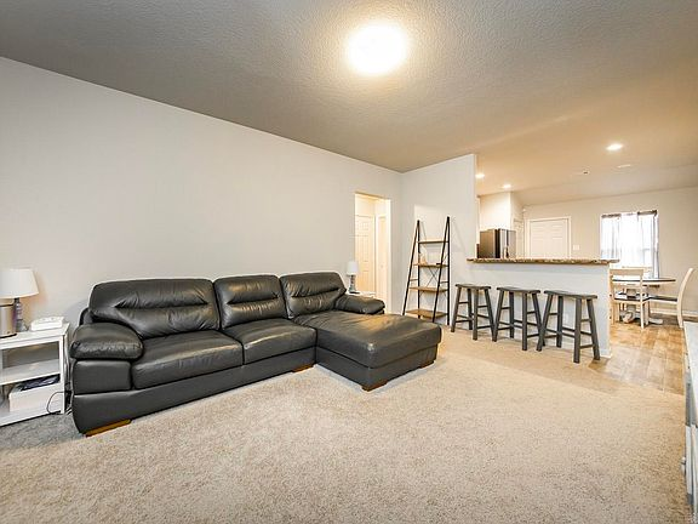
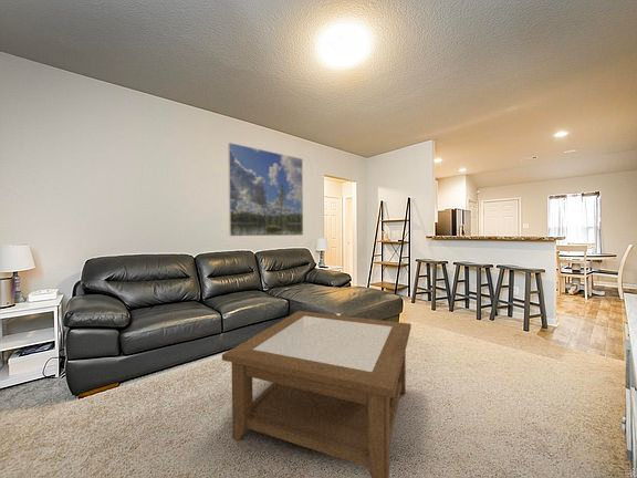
+ coffee table [221,310,413,478]
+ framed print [227,142,304,237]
